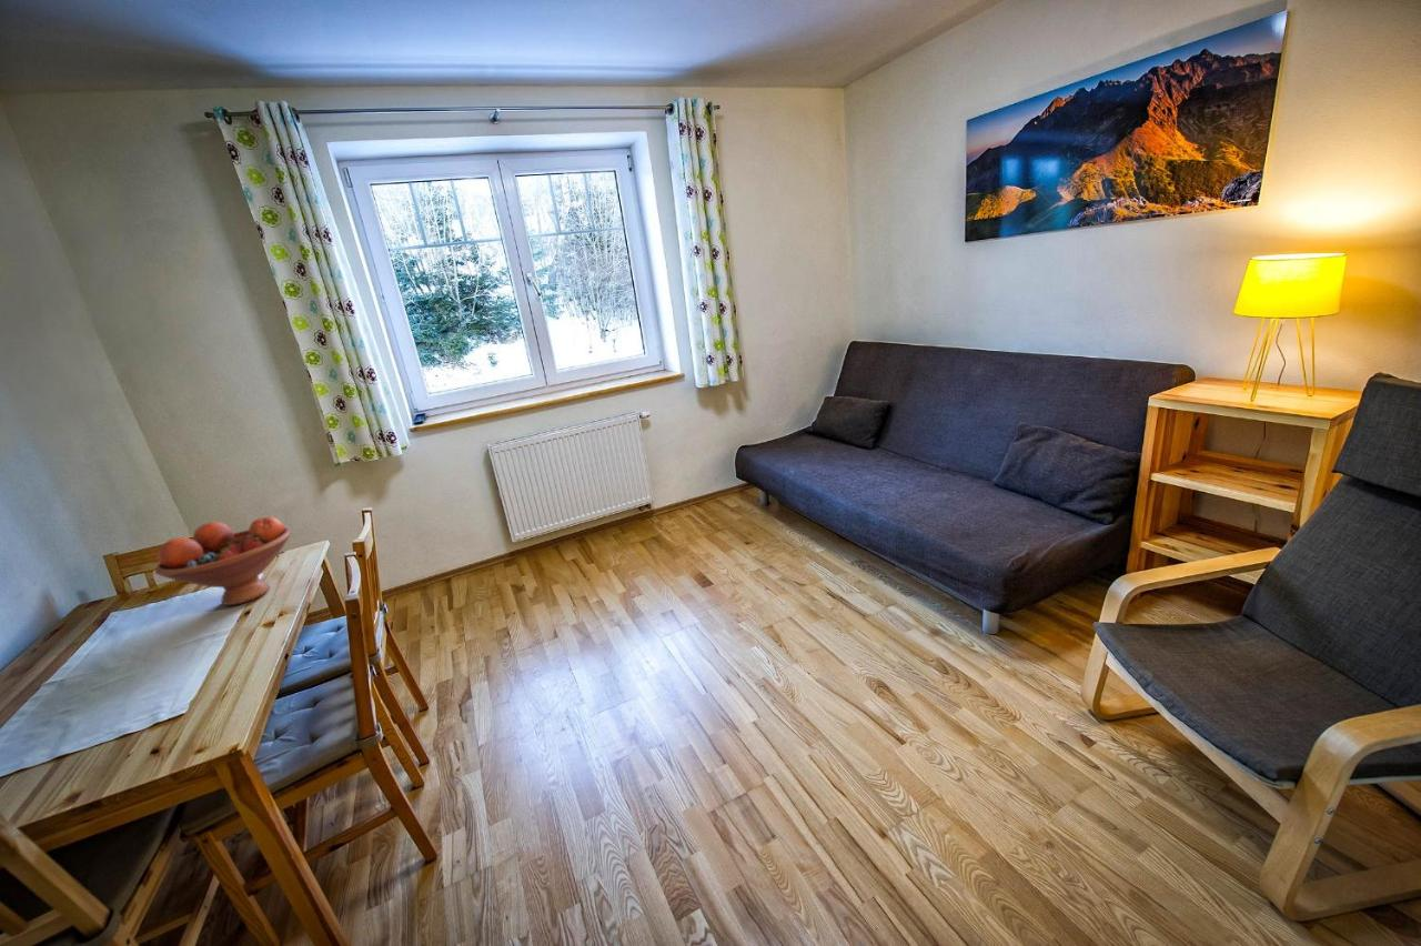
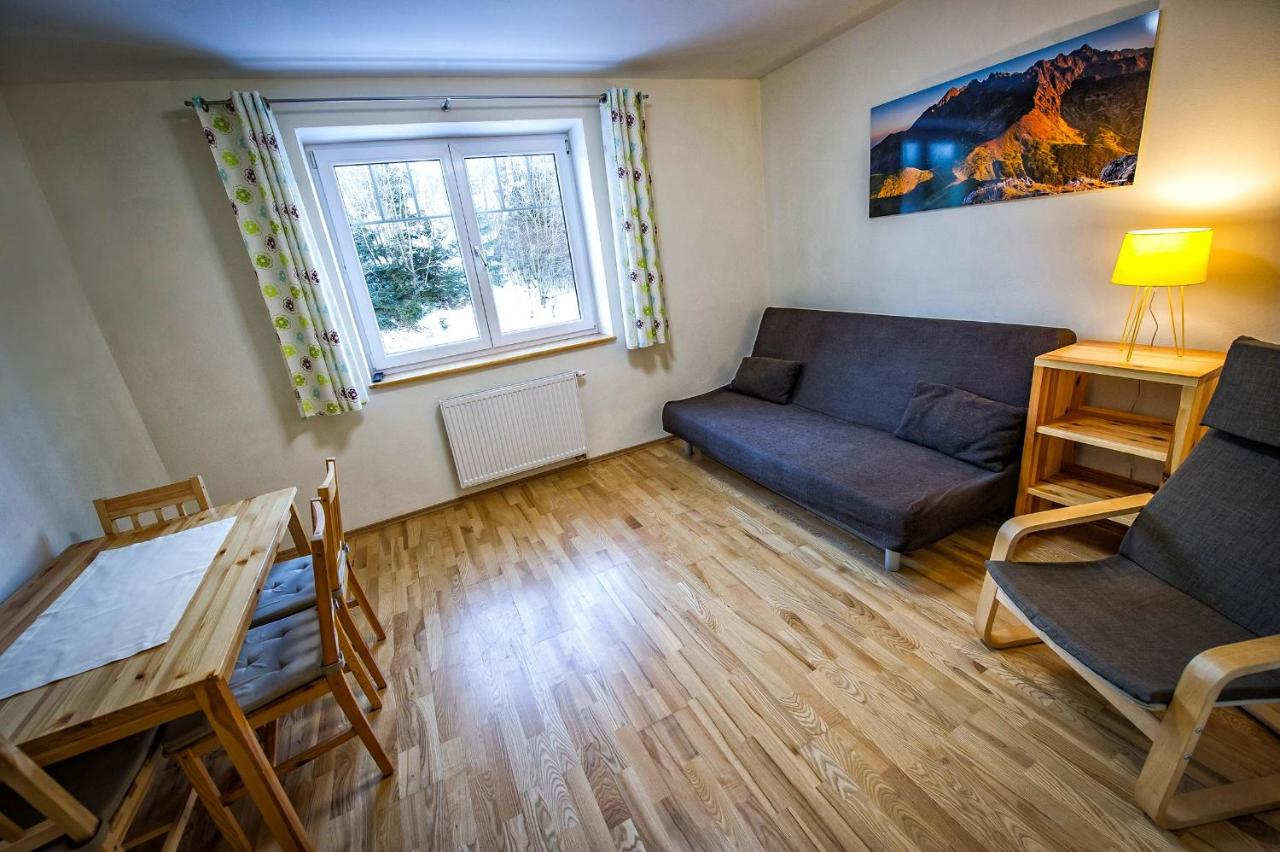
- fruit bowl [154,516,292,606]
